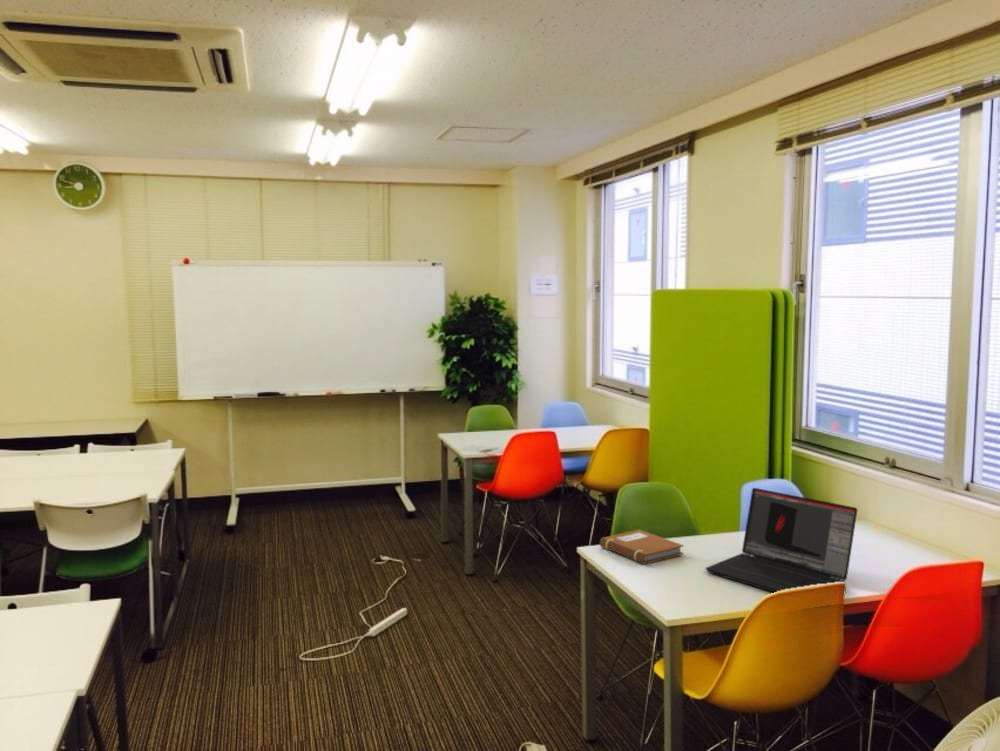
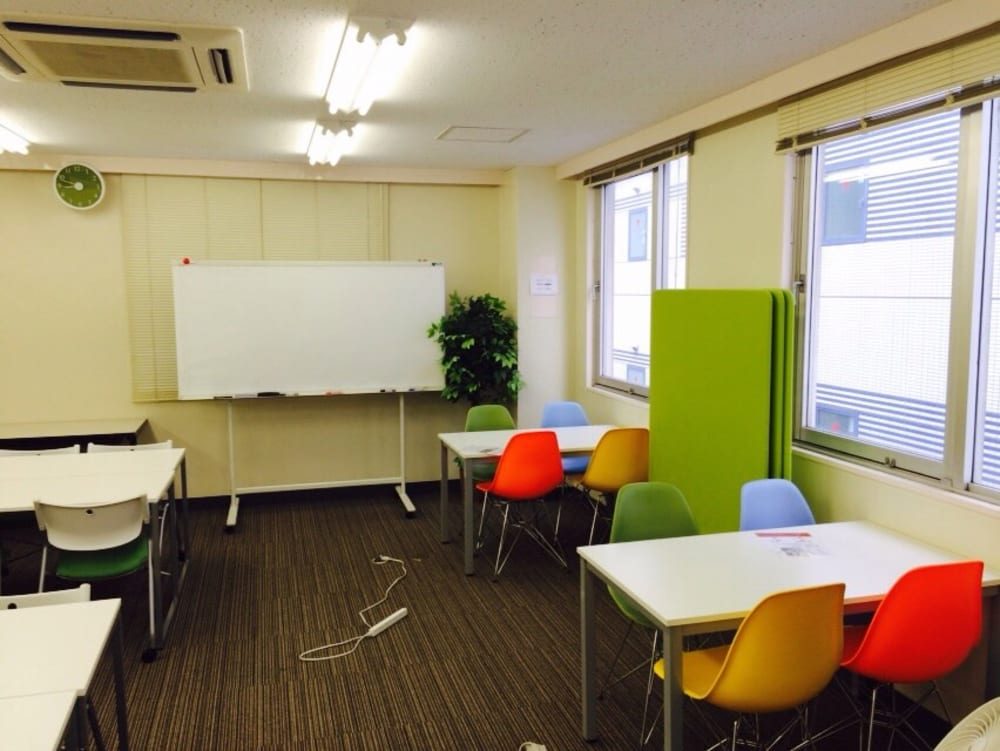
- laptop [704,487,858,593]
- notebook [599,529,685,565]
